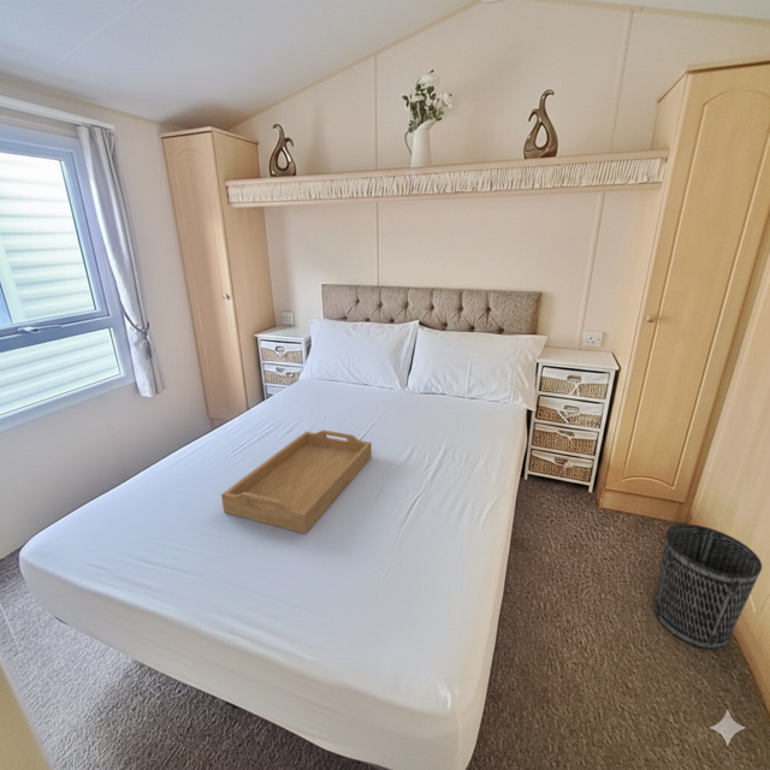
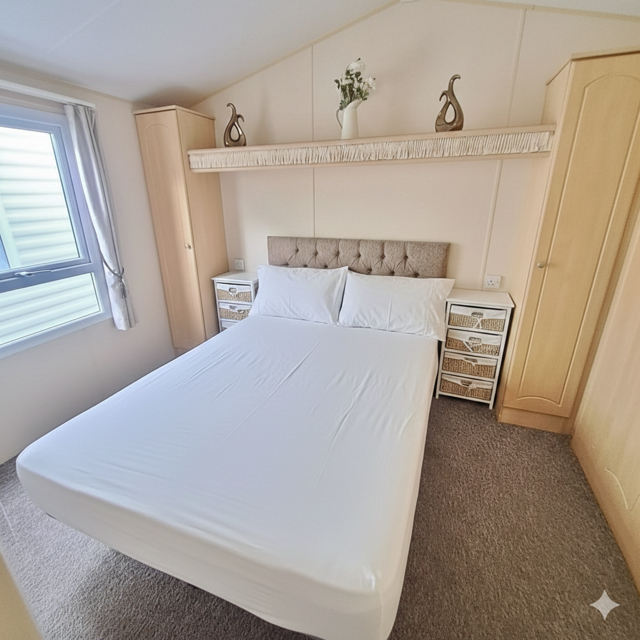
- wastebasket [653,523,763,651]
- serving tray [220,430,373,535]
